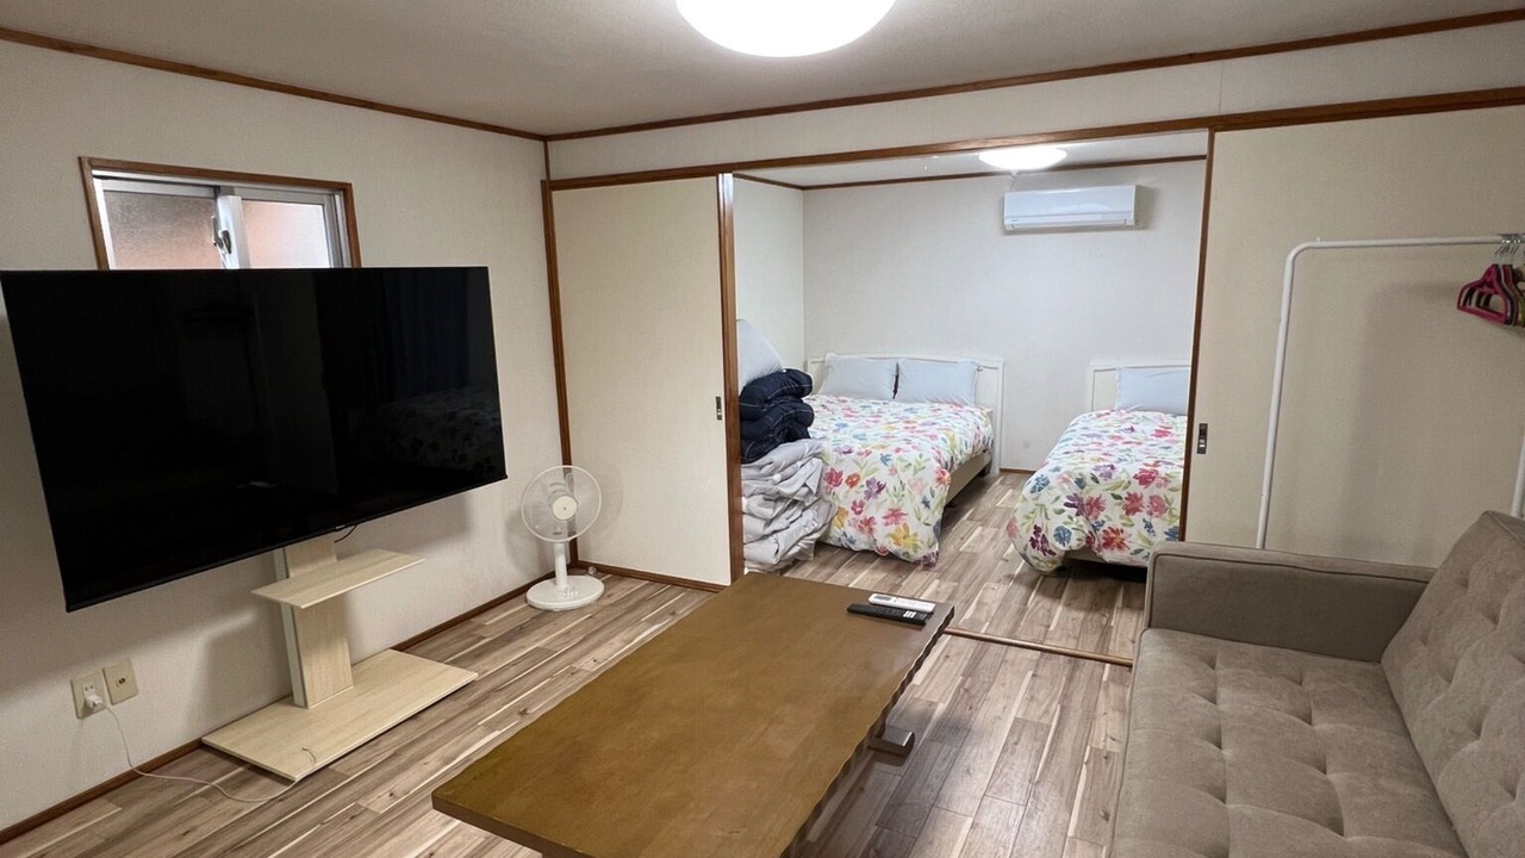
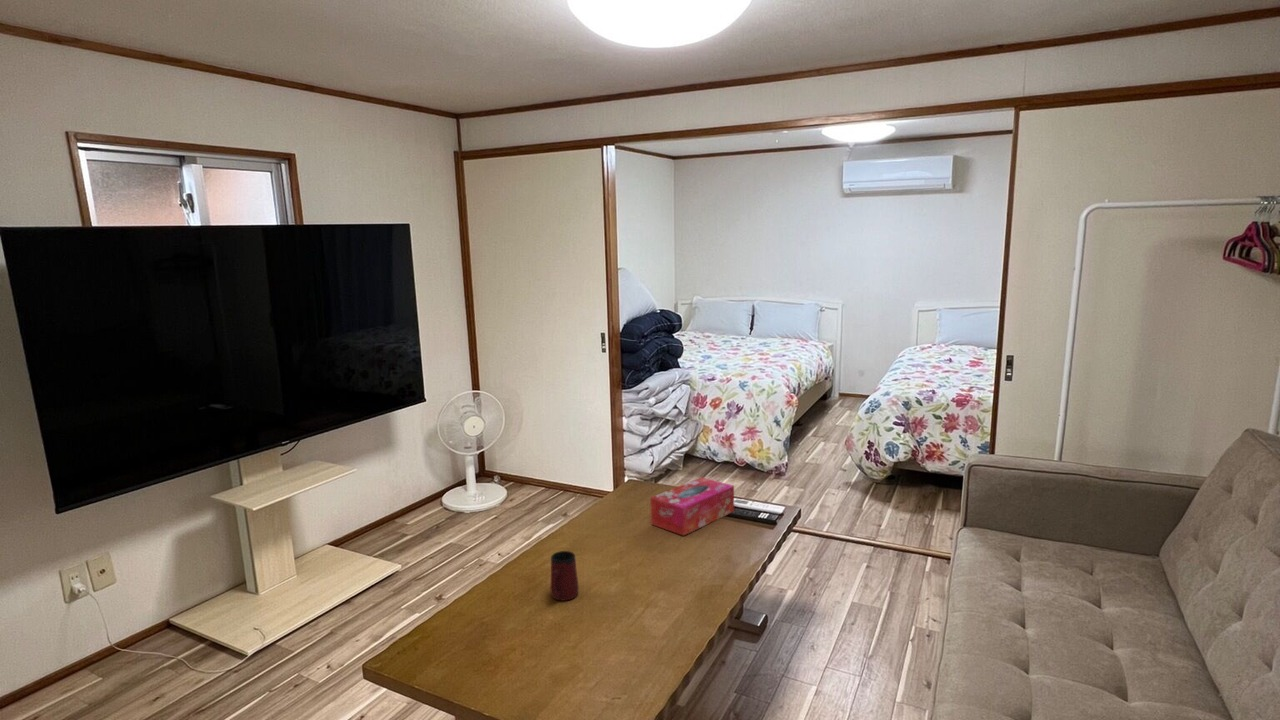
+ tissue box [649,476,735,537]
+ mug [549,550,580,602]
